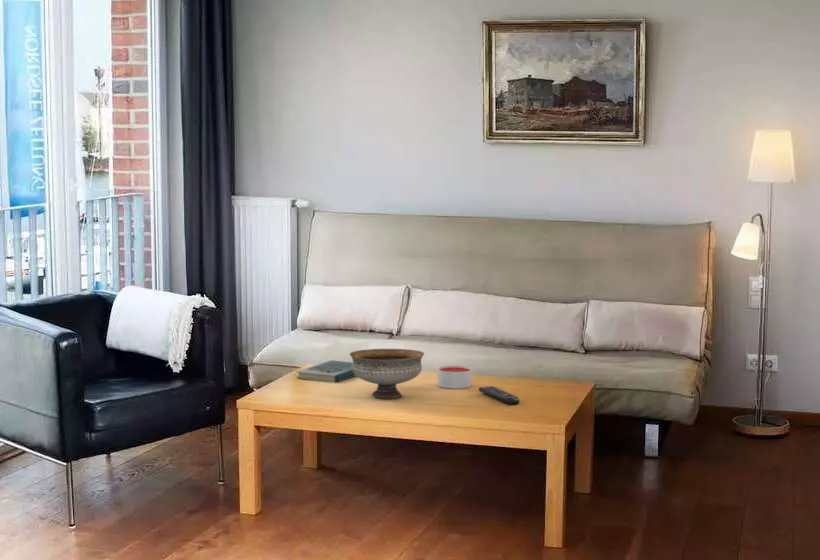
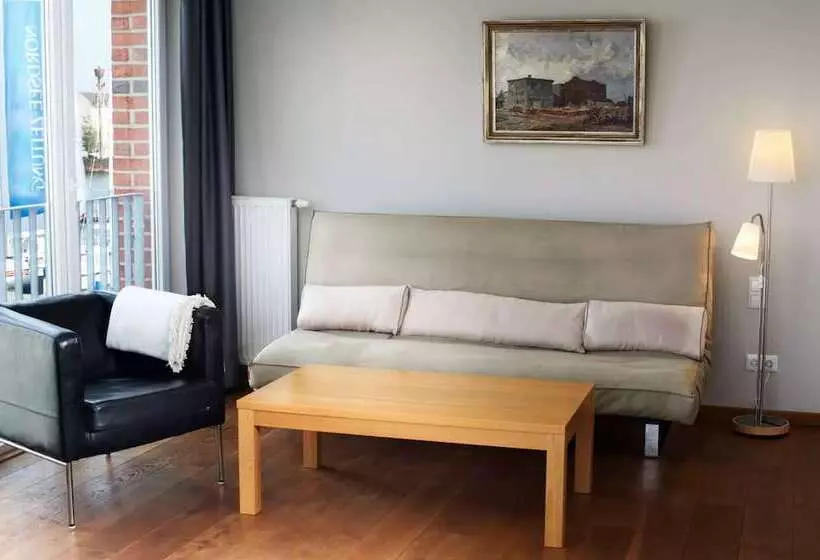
- candle [437,365,473,390]
- bowl [349,348,425,399]
- book [295,359,357,384]
- remote control [478,385,520,406]
